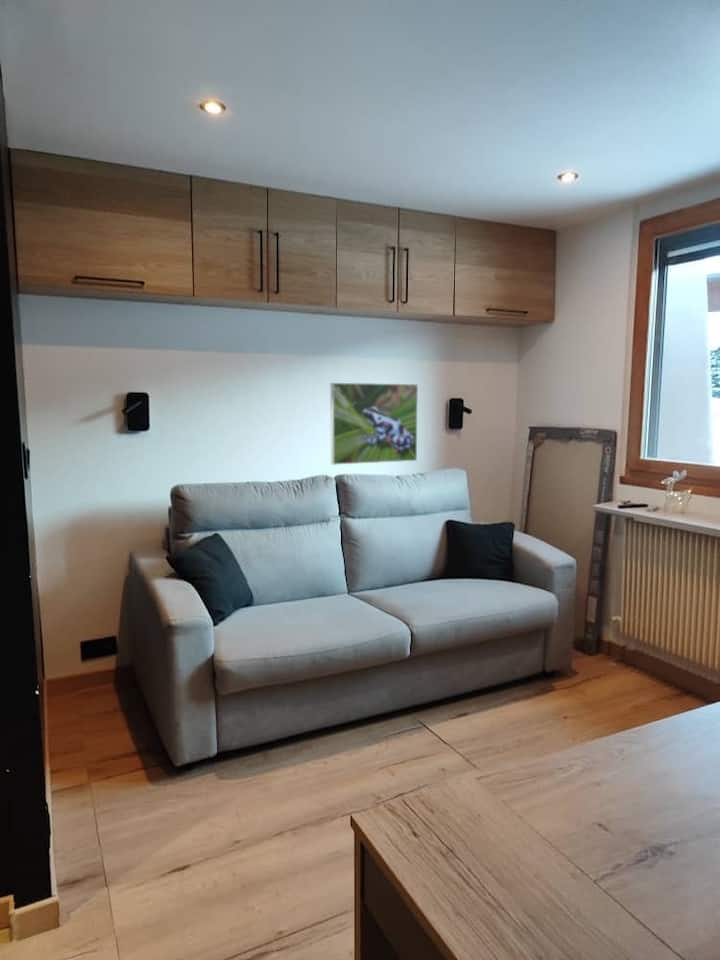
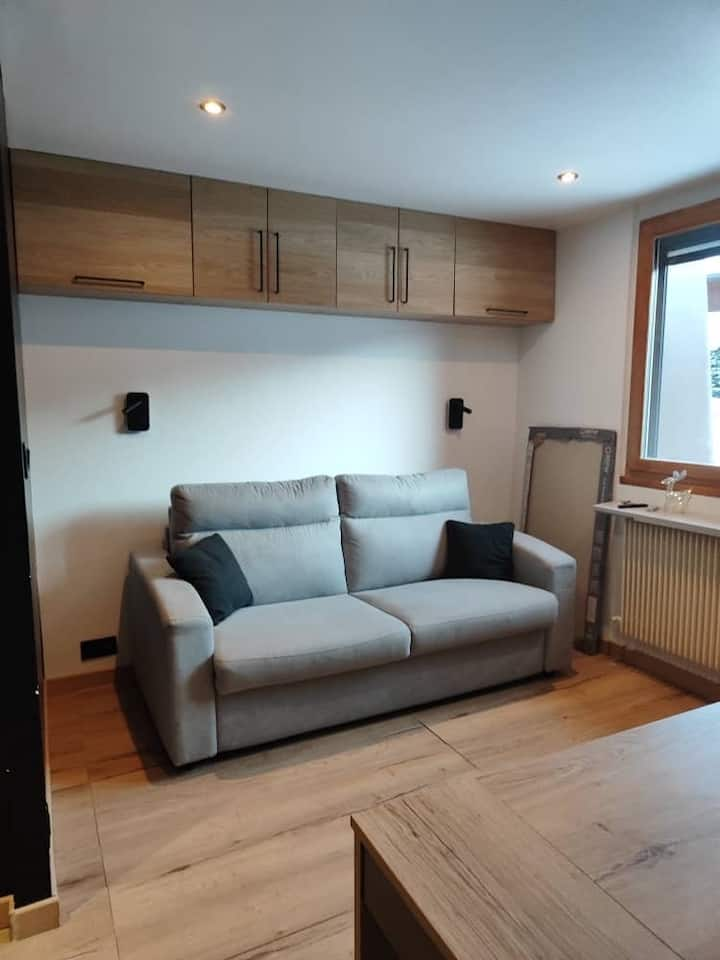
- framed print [330,382,419,466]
